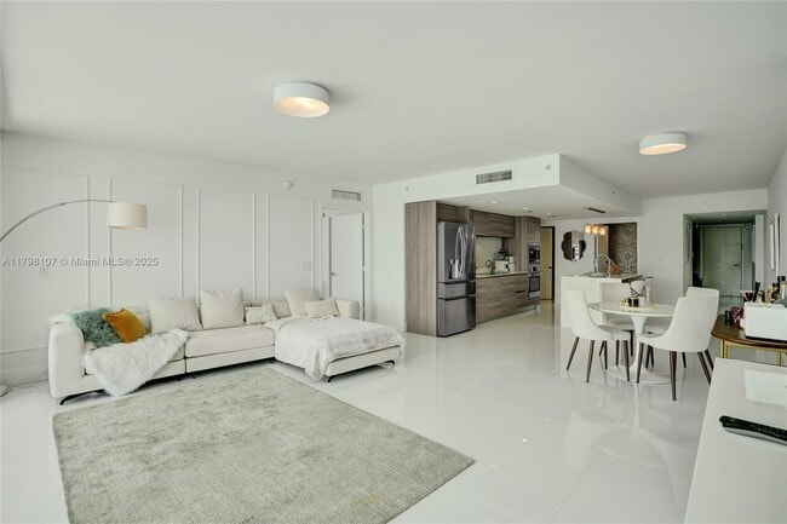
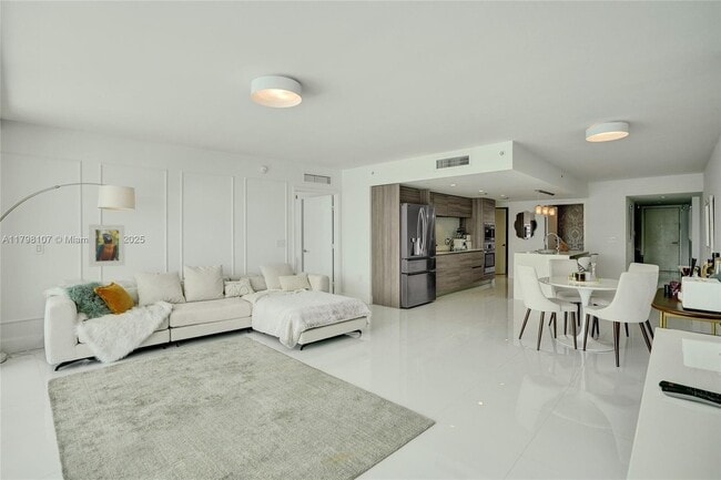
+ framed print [88,224,125,268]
